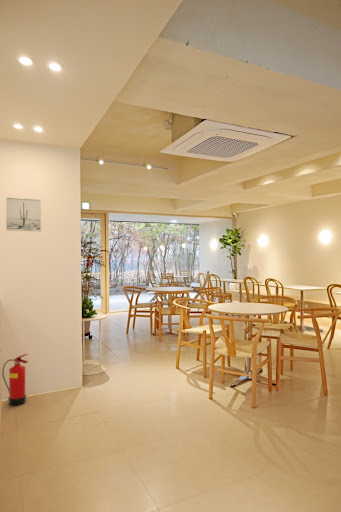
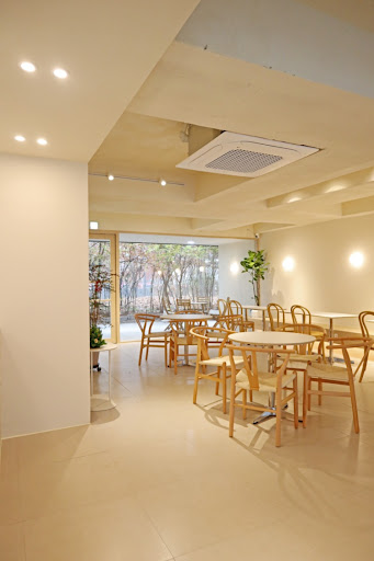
- fire extinguisher [1,353,29,407]
- wall art [5,196,42,232]
